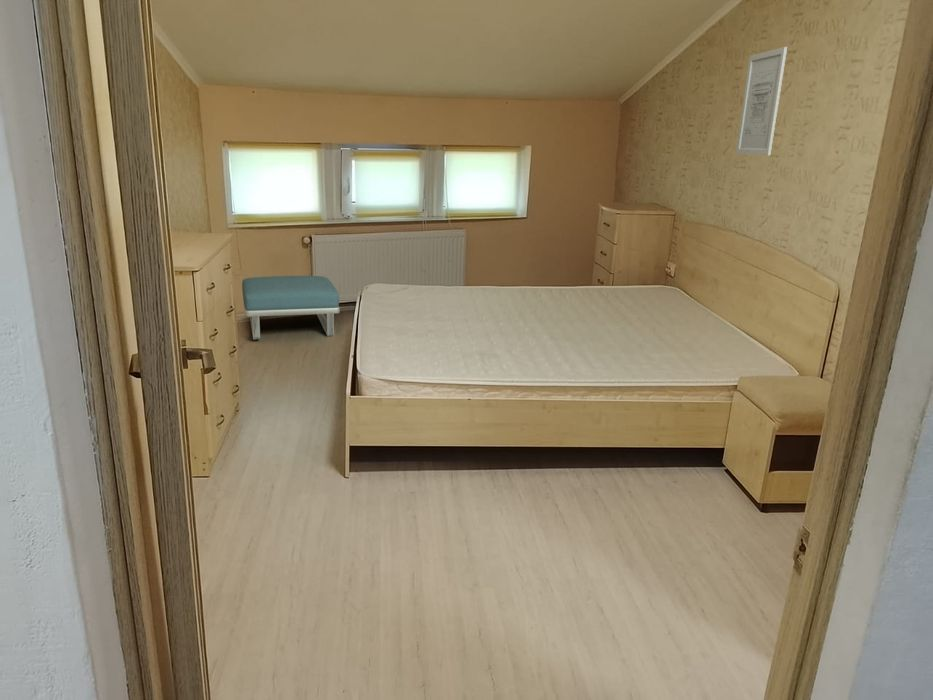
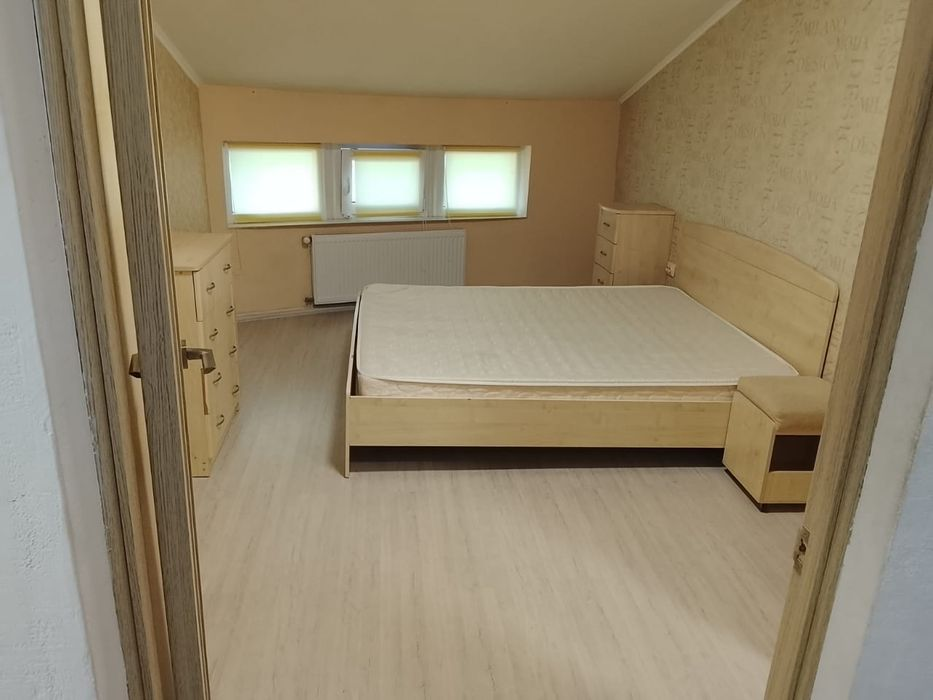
- footstool [241,275,341,340]
- wall art [735,46,788,156]
